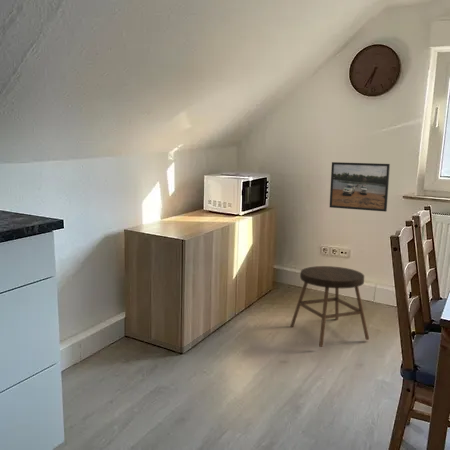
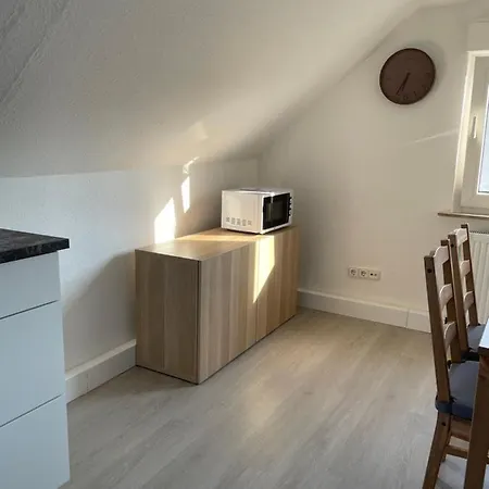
- stool [289,265,370,348]
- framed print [329,161,391,213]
